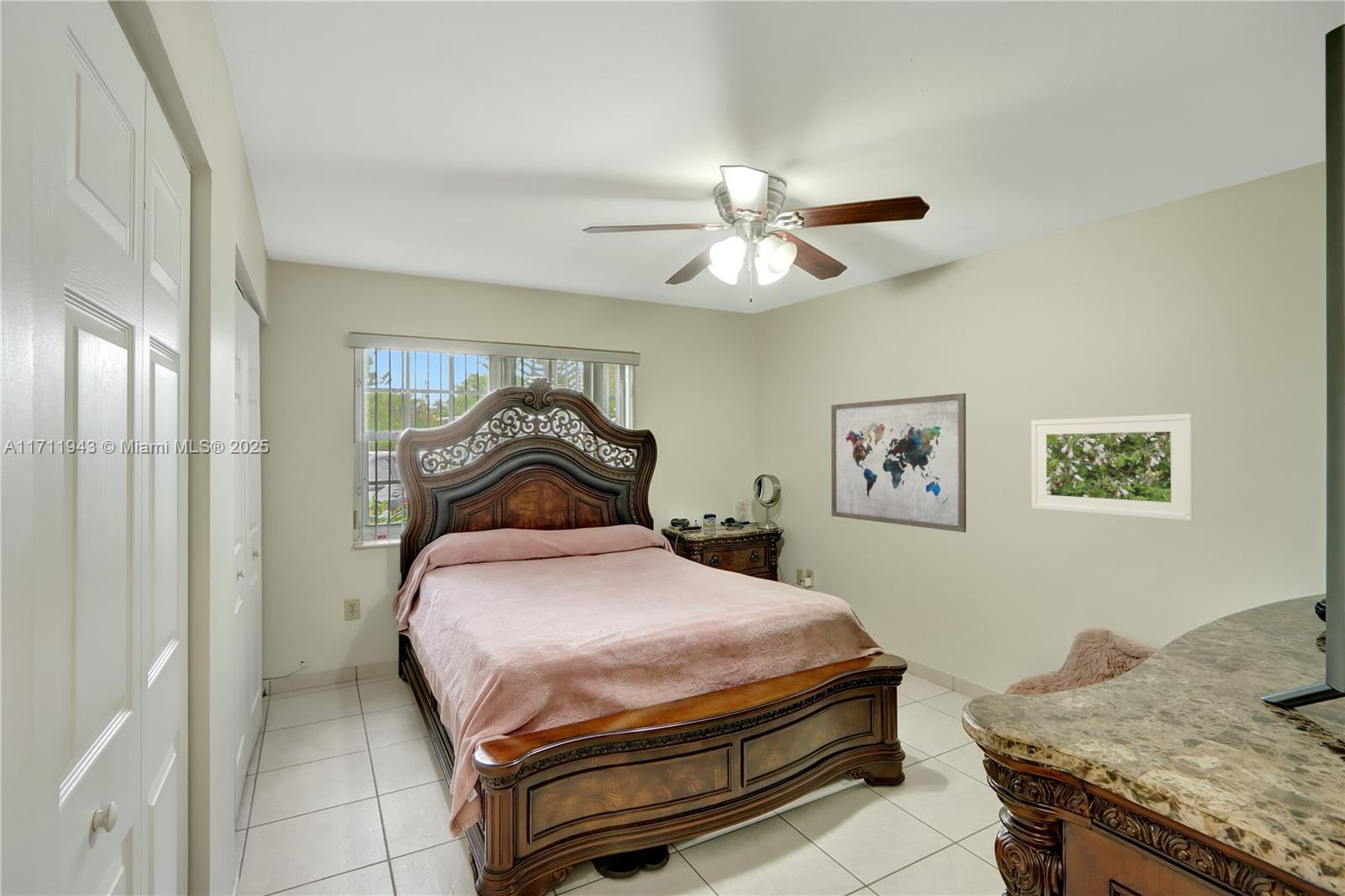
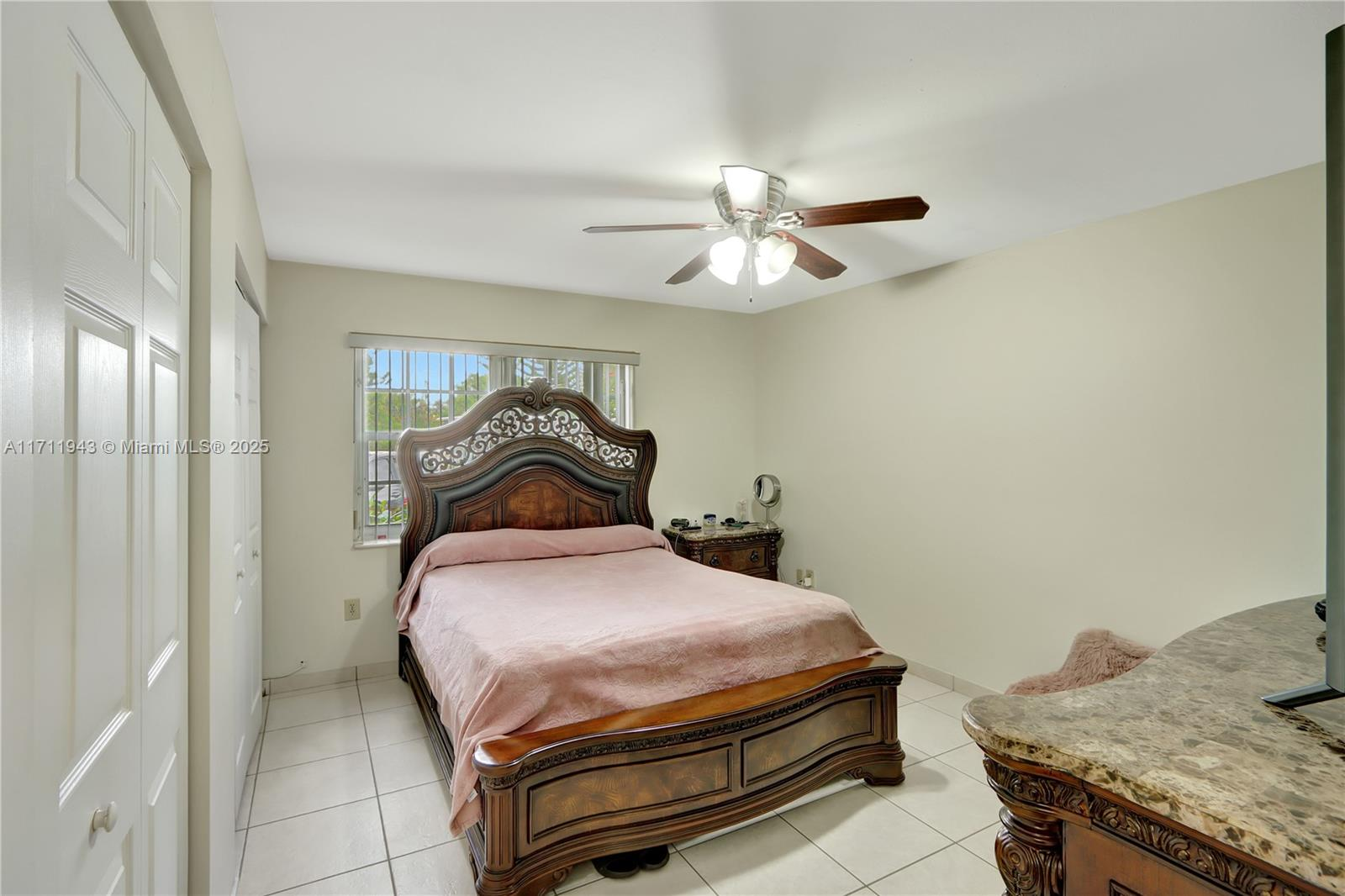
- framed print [1031,413,1195,522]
- wall art [831,393,967,533]
